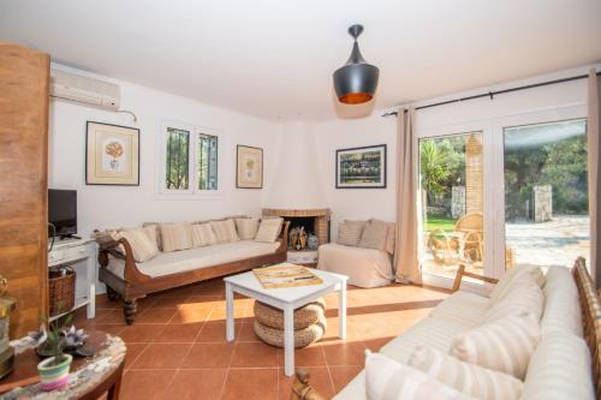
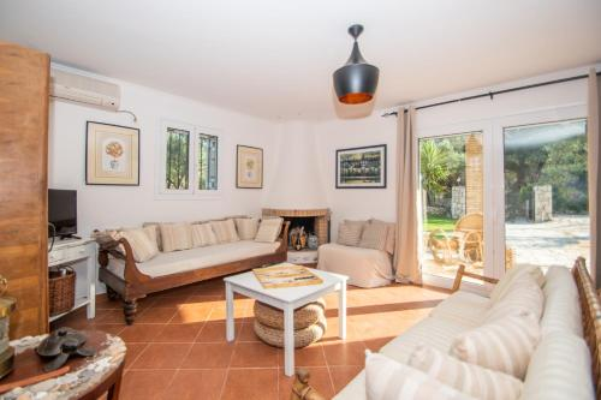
- potted plant [20,299,89,392]
